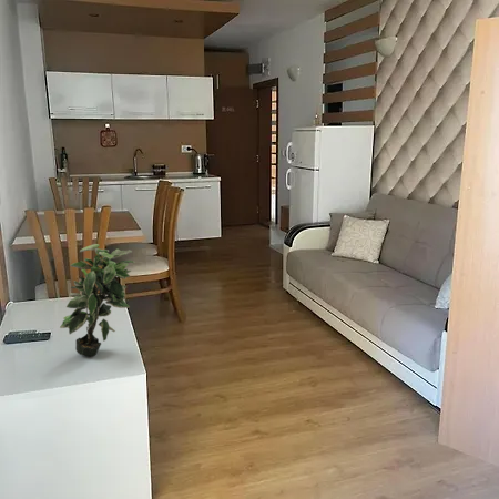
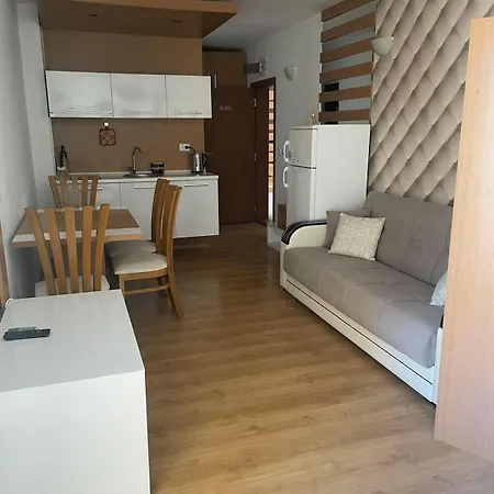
- potted plant [59,243,136,357]
